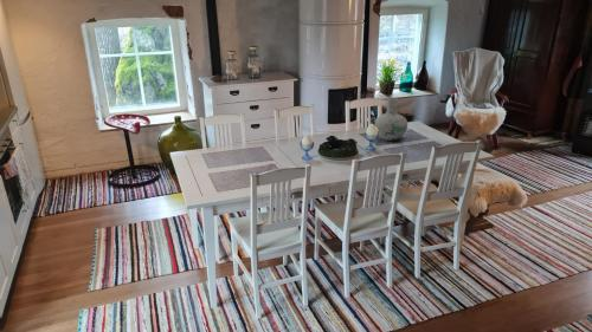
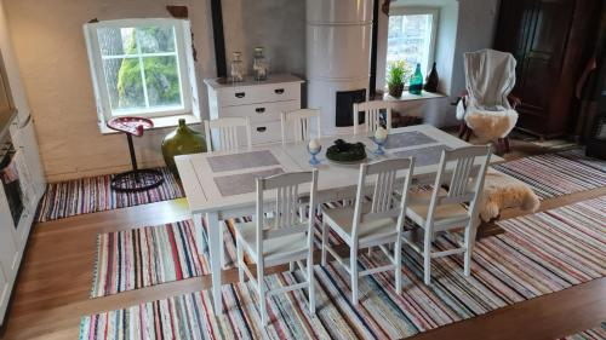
- vase [373,97,408,142]
